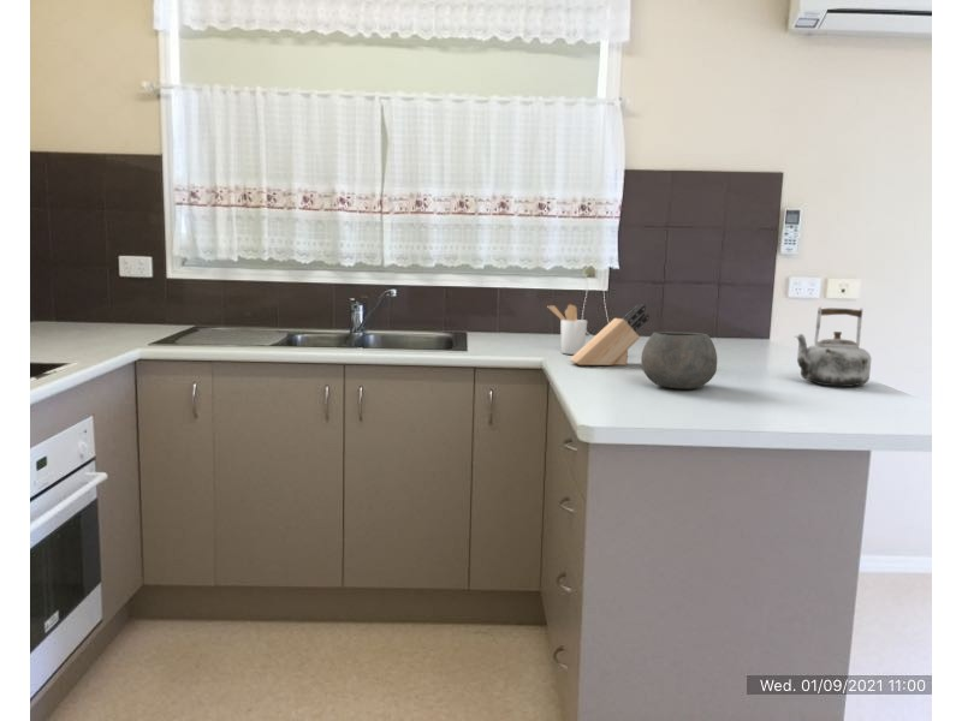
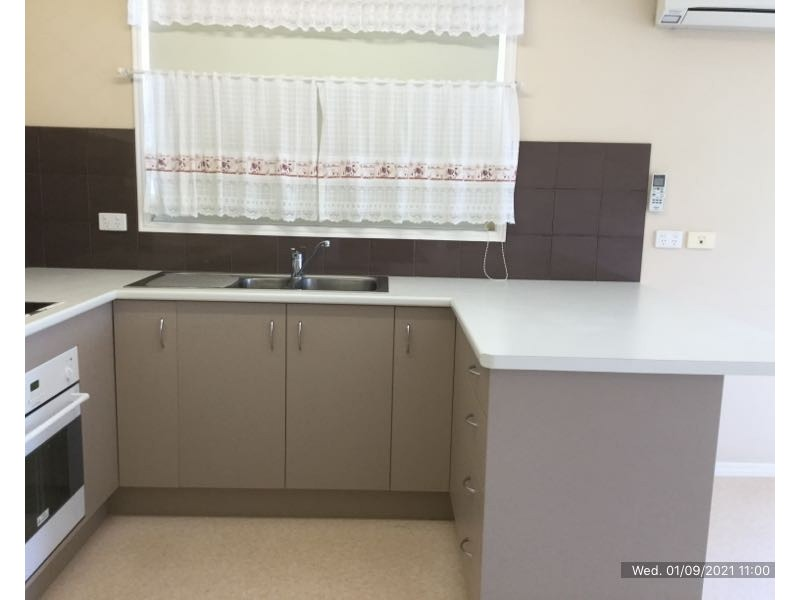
- knife block [569,303,651,367]
- kettle [794,306,873,387]
- utensil holder [547,303,588,356]
- bowl [640,330,718,391]
